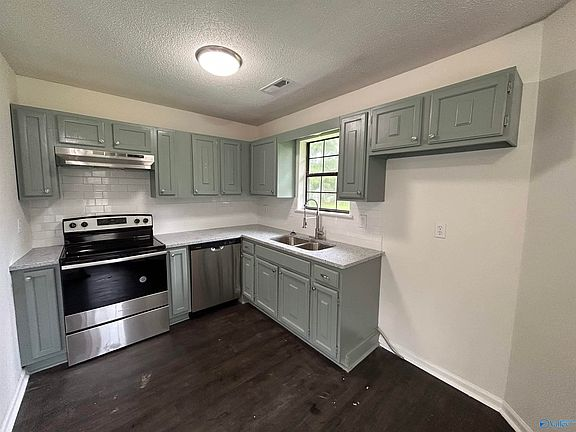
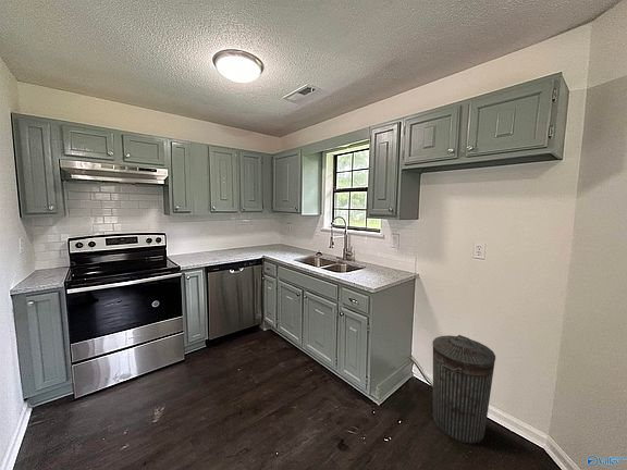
+ trash can [431,334,496,445]
